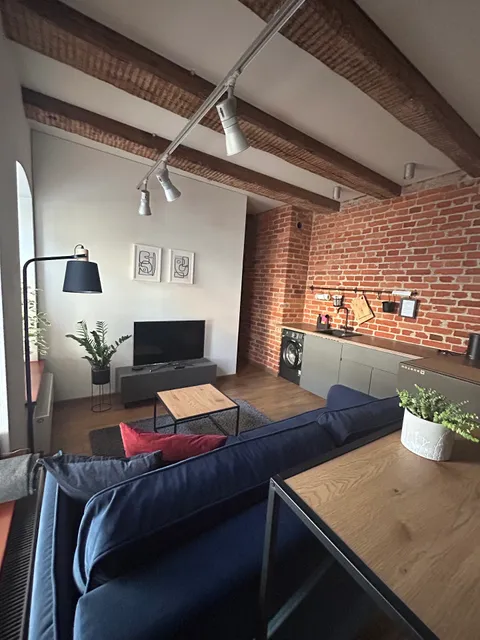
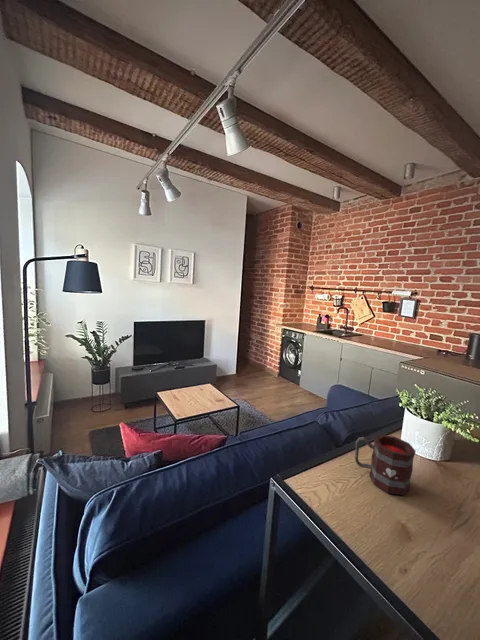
+ mug [354,434,417,496]
